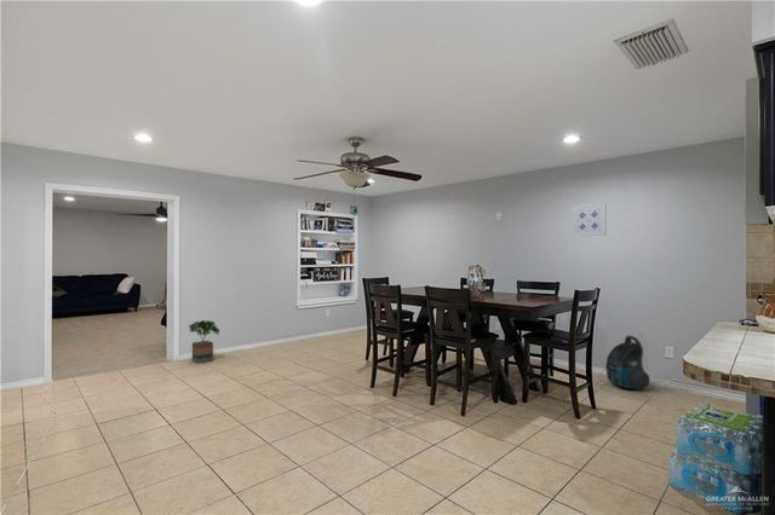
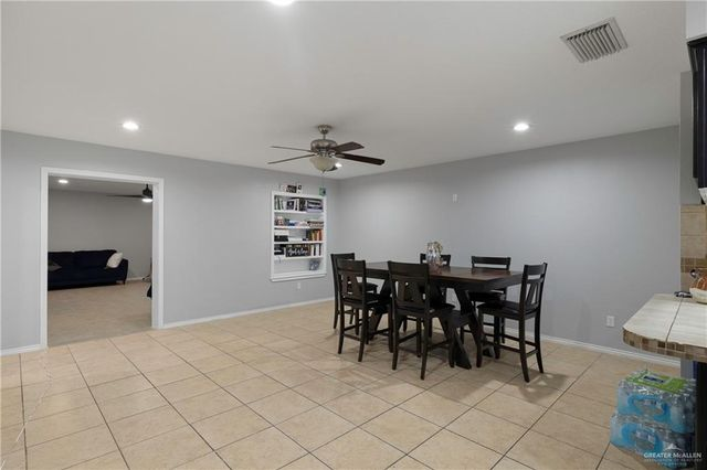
- vacuum cleaner [604,335,651,392]
- potted tree [188,319,220,364]
- wall art [570,202,608,238]
